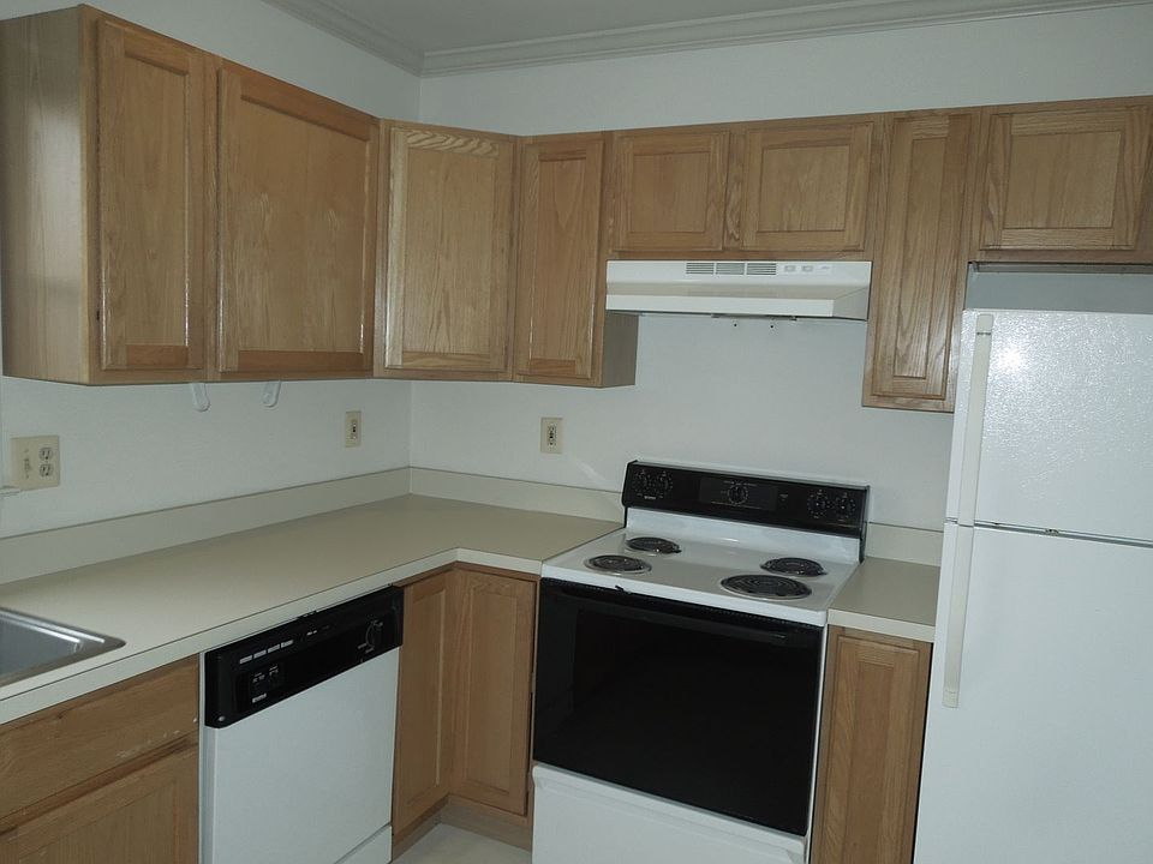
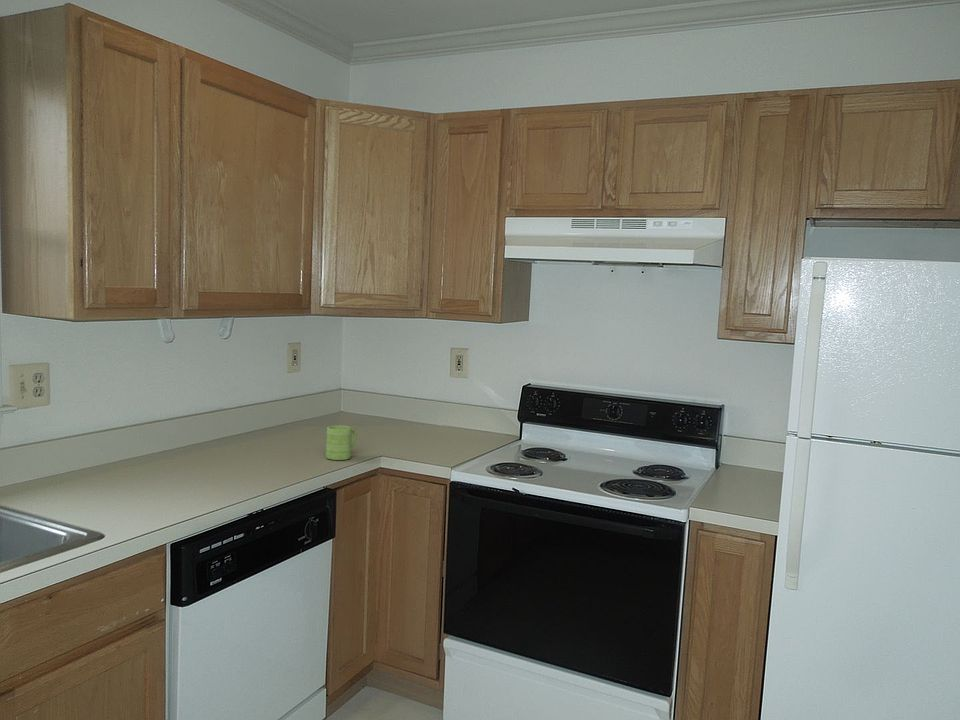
+ mug [325,424,358,461]
